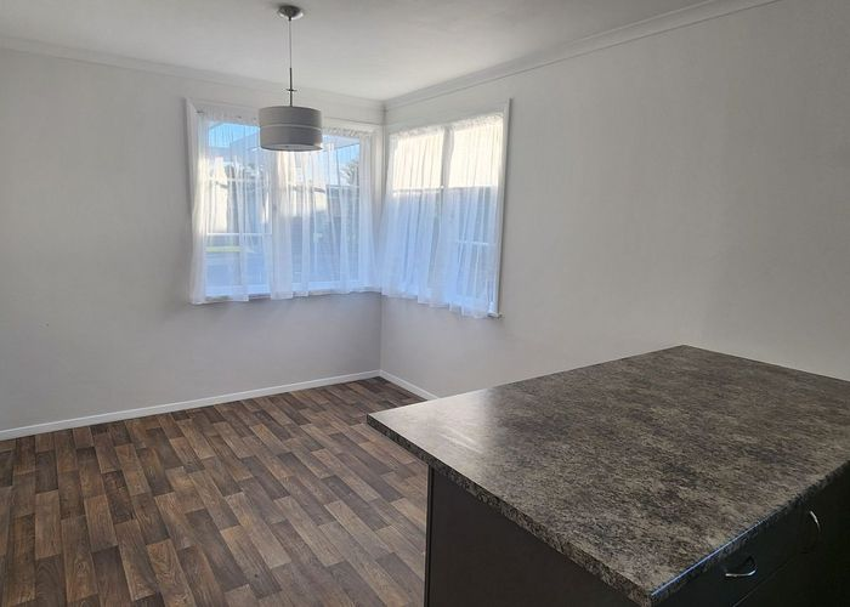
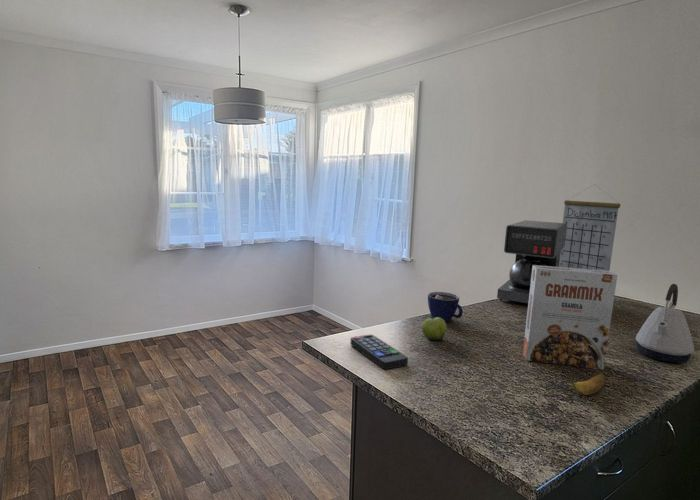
+ cereal box [522,265,618,371]
+ kettle [635,283,695,364]
+ coffee maker [496,219,567,304]
+ cup [427,291,464,323]
+ banana [571,371,606,396]
+ calendar [559,184,621,271]
+ fruit [421,315,448,341]
+ remote control [350,333,409,371]
